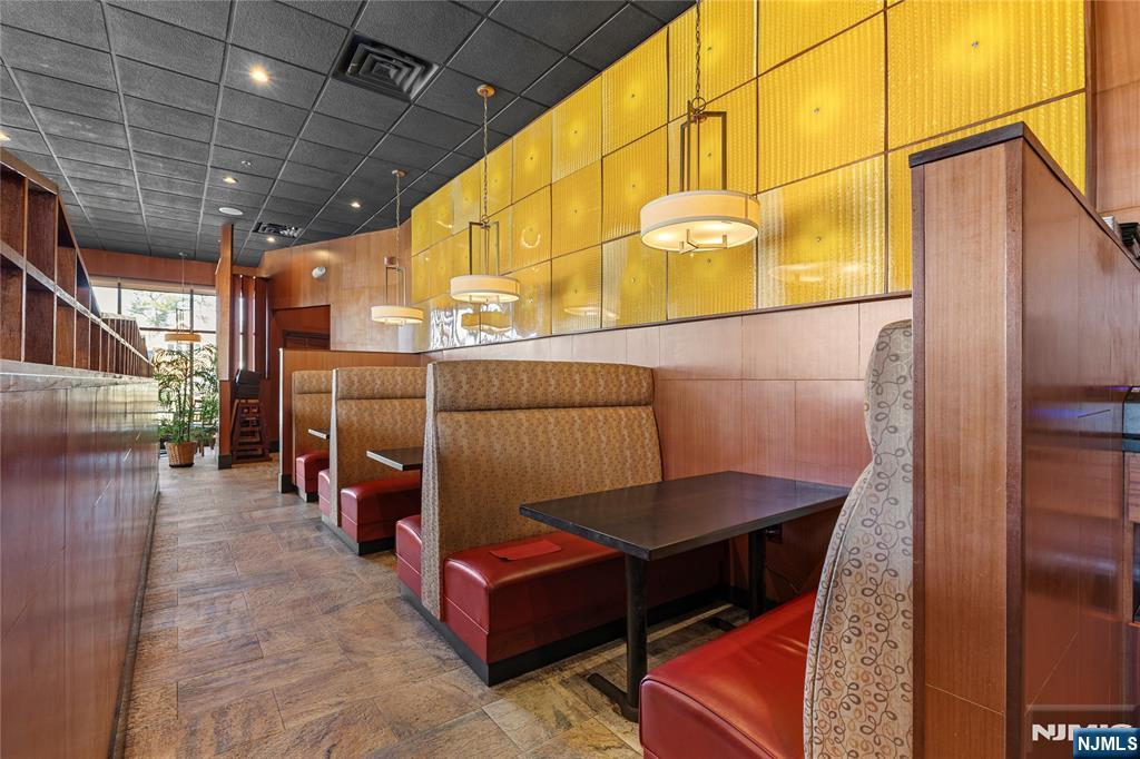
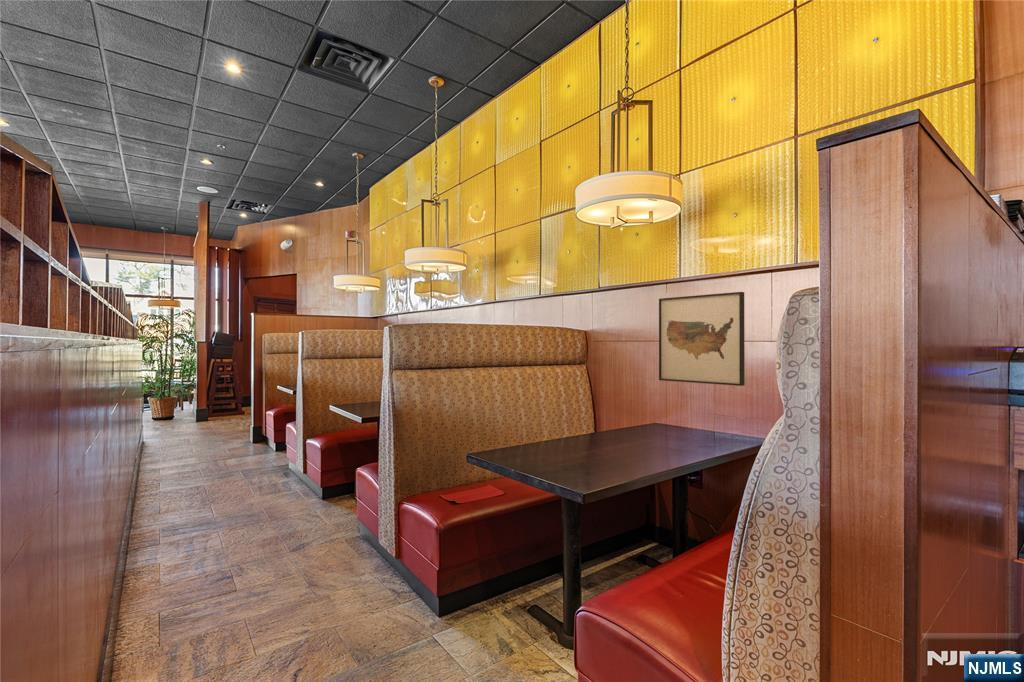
+ wall art [658,291,746,387]
